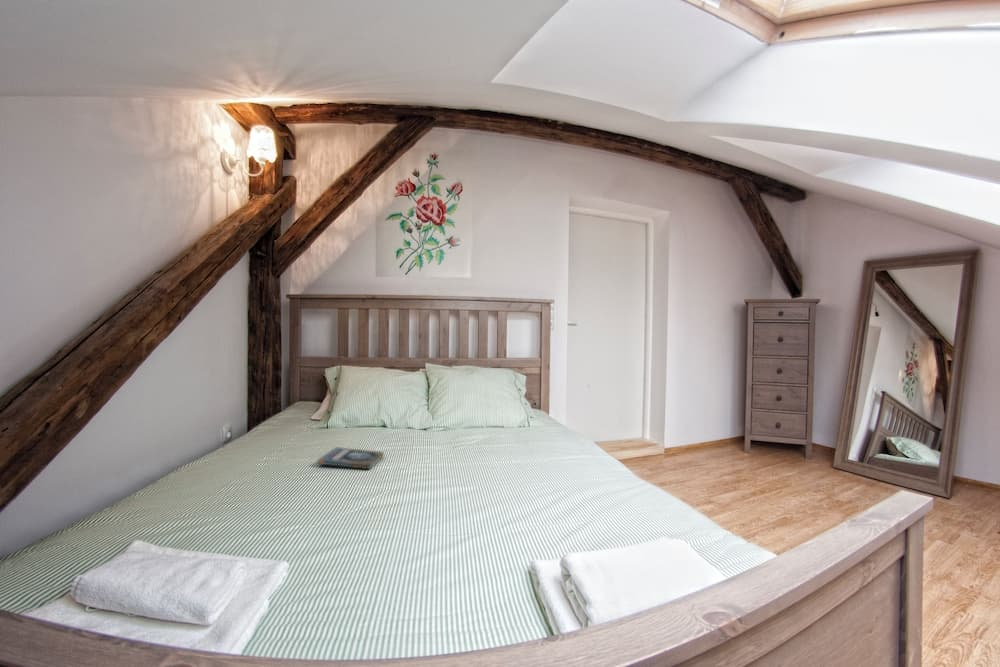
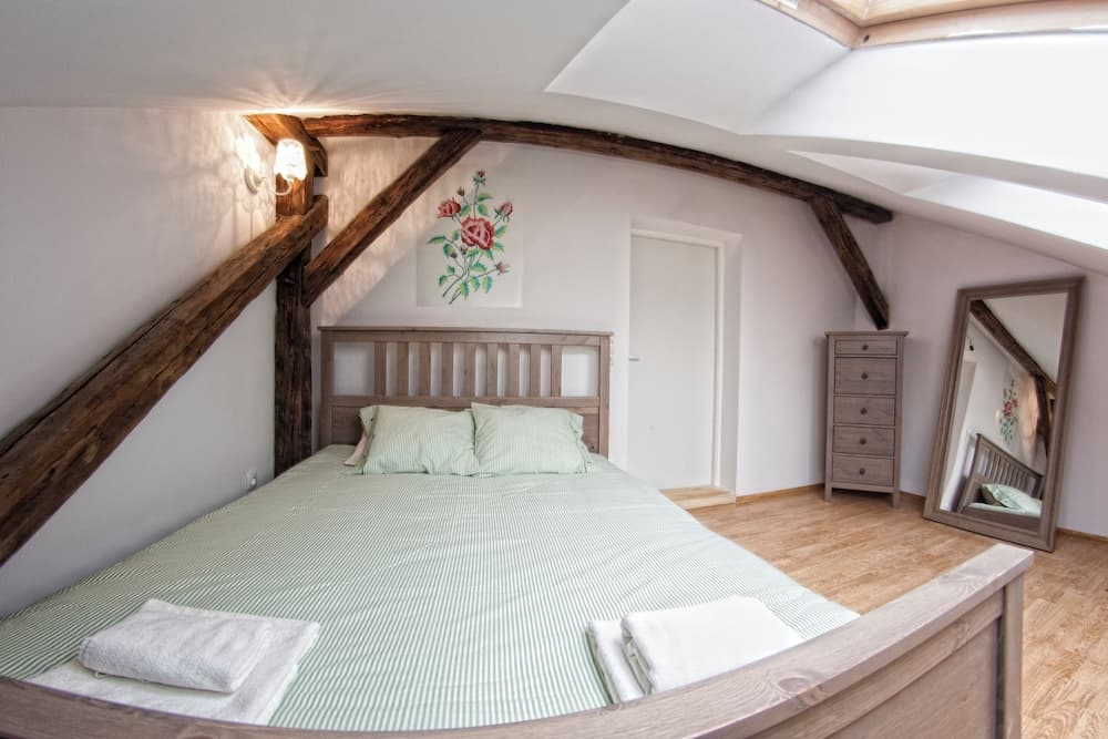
- book [316,446,385,470]
